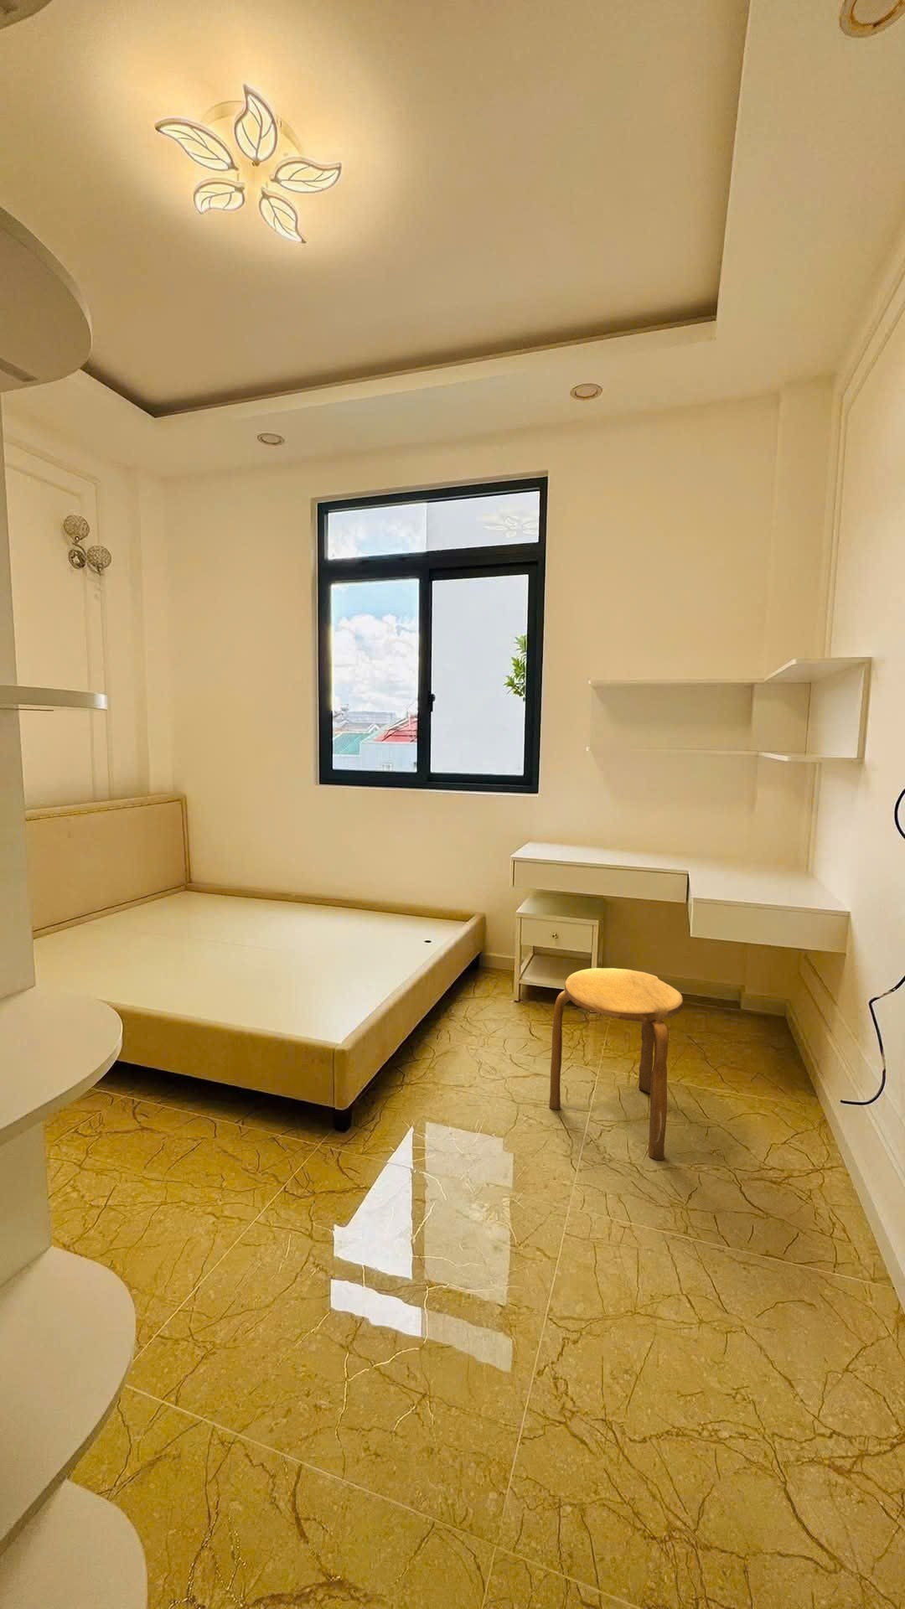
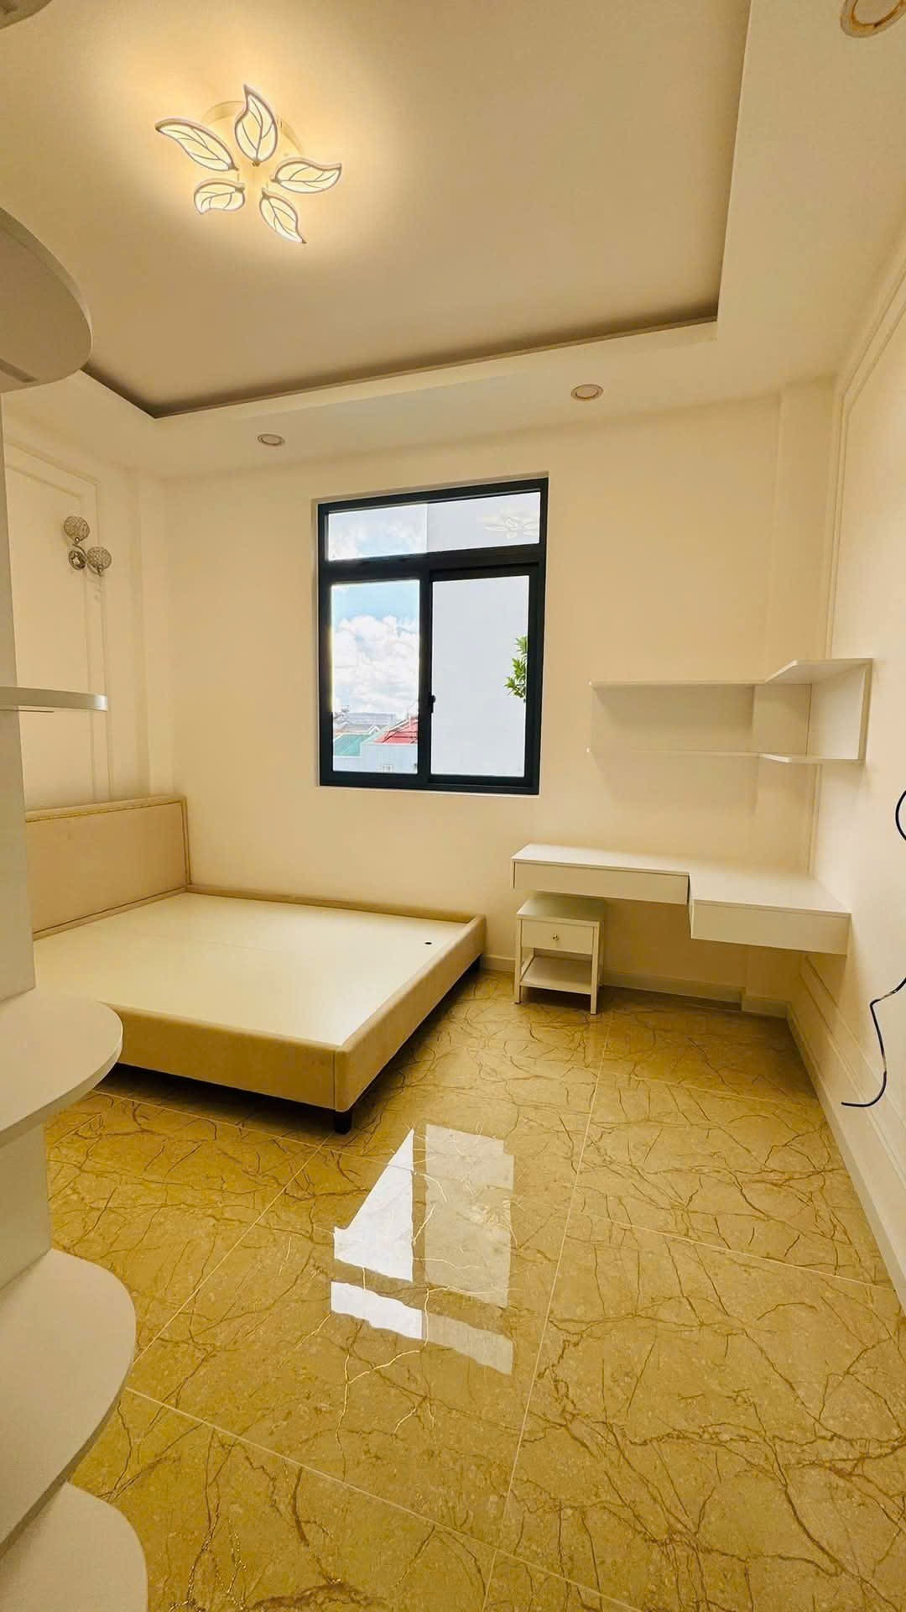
- stool [548,967,685,1160]
